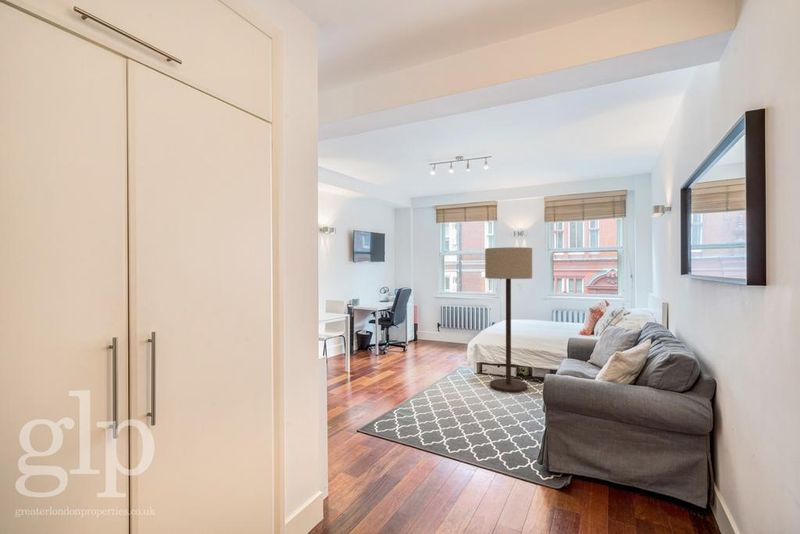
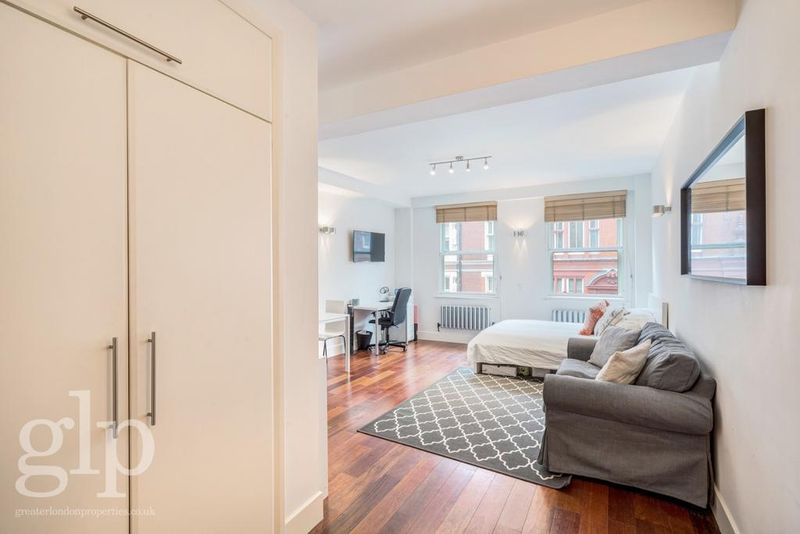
- floor lamp [484,246,533,393]
